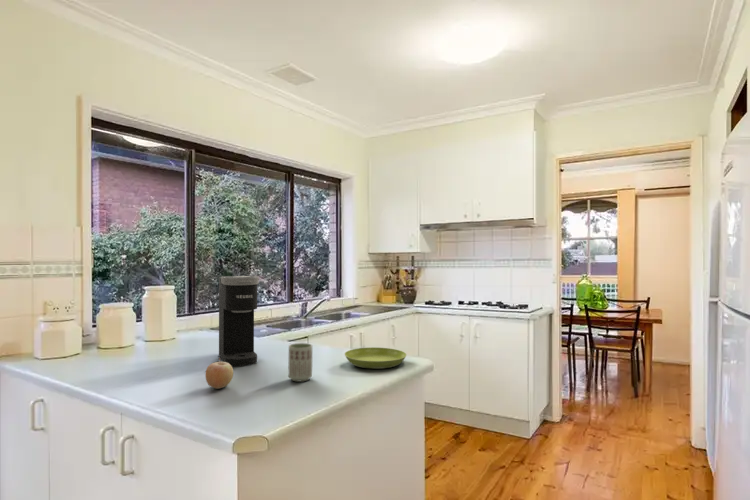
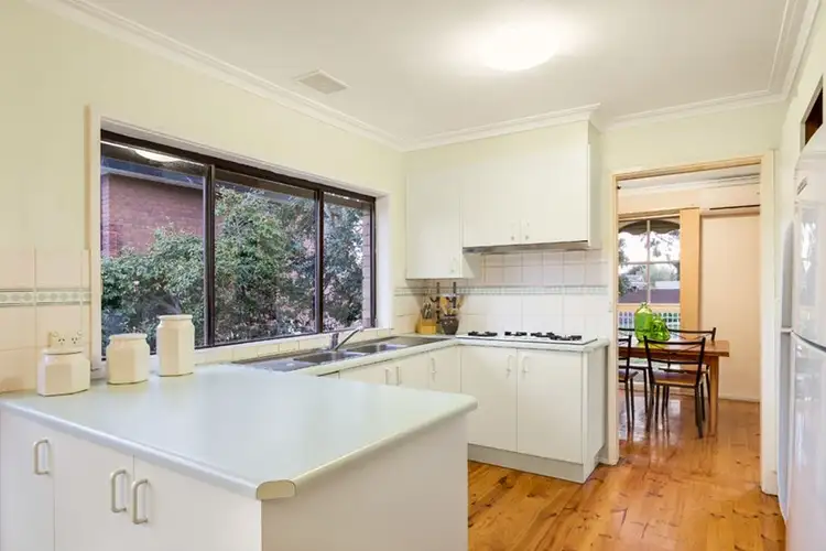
- saucer [344,346,407,370]
- cup [288,342,313,383]
- coffee maker [218,275,260,368]
- fruit [204,357,234,390]
